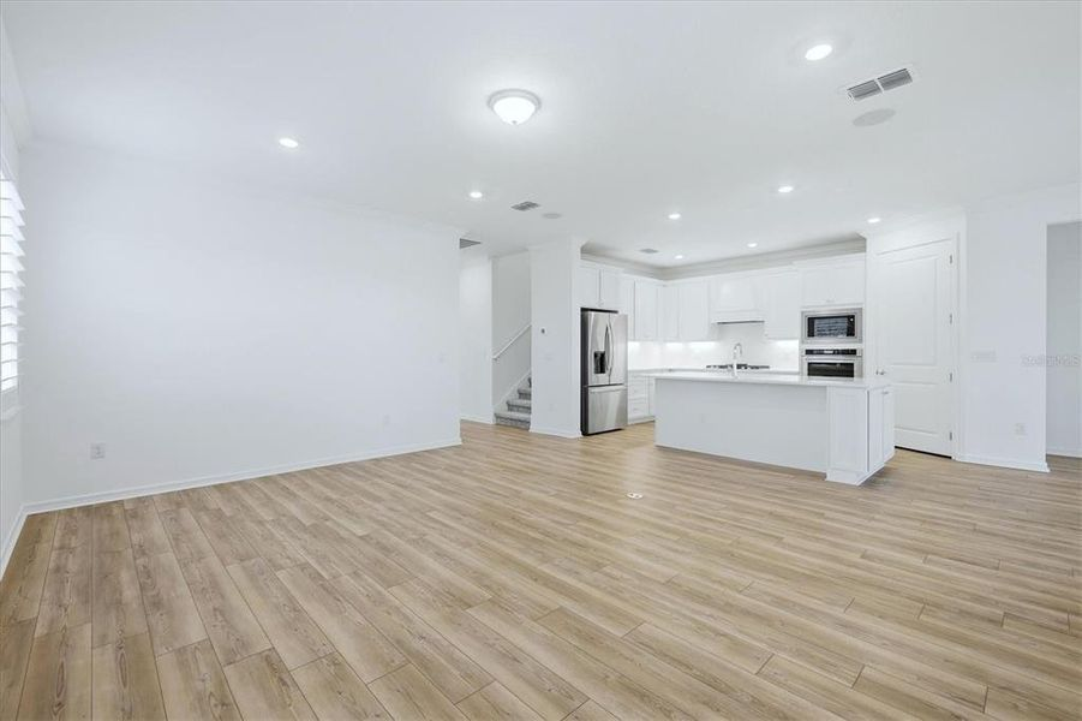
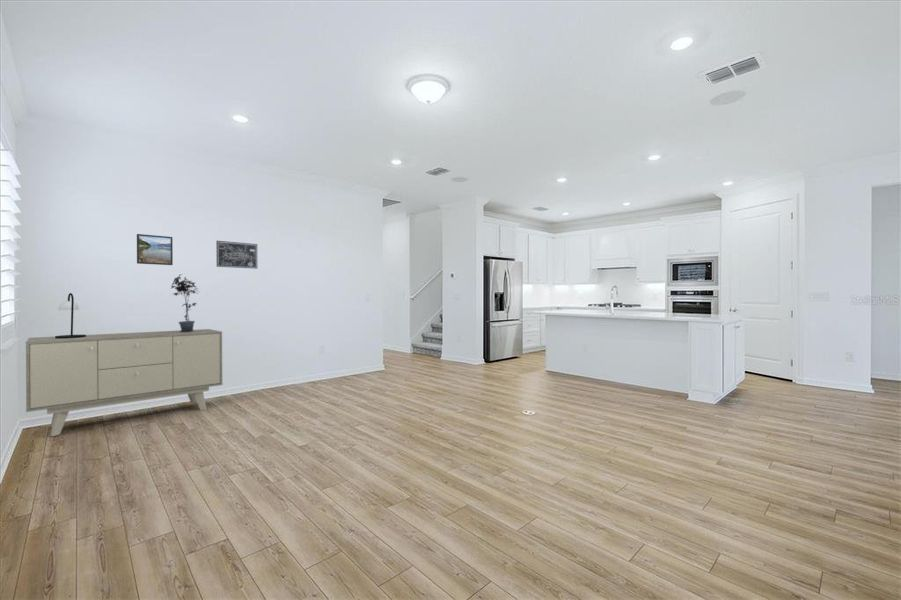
+ potted plant [170,273,200,332]
+ table lamp [54,292,87,339]
+ wall art [215,240,258,270]
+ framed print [136,233,174,266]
+ sideboard [25,328,224,437]
